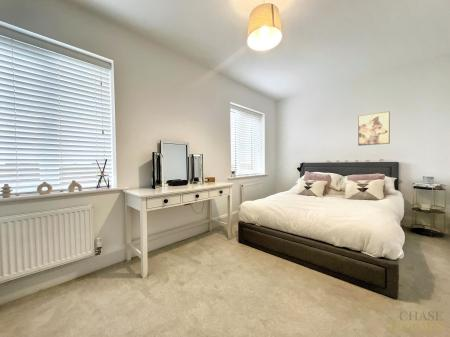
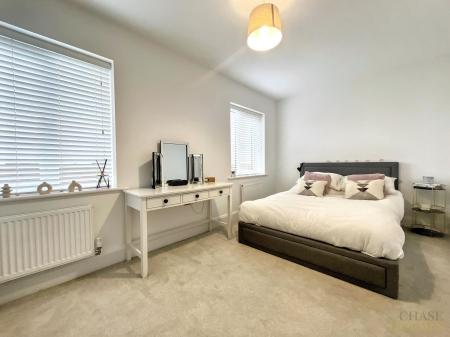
- wall art [357,110,391,147]
